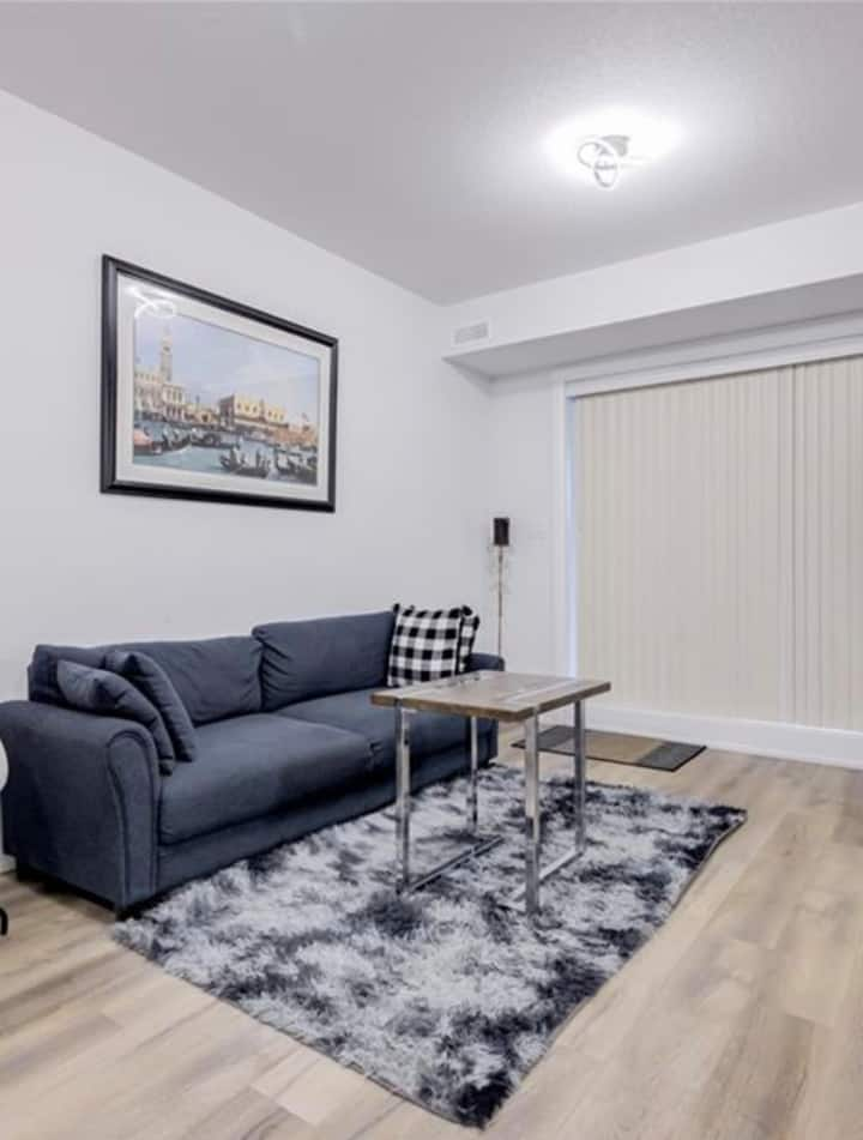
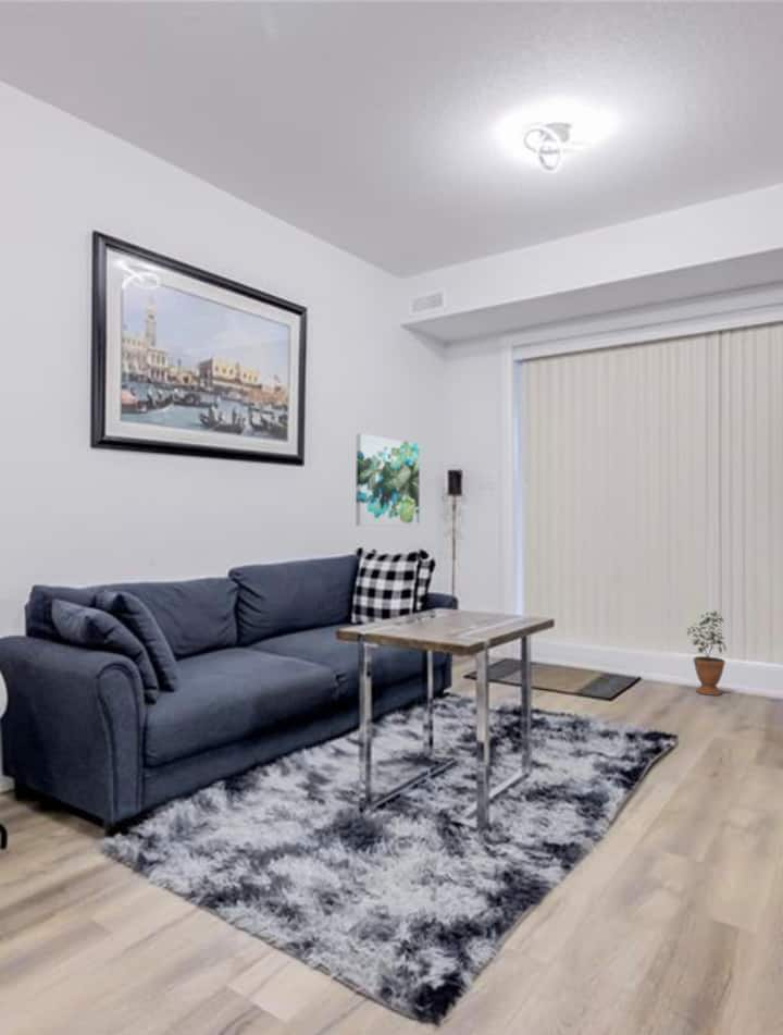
+ potted plant [686,609,728,697]
+ wall art [355,432,421,527]
